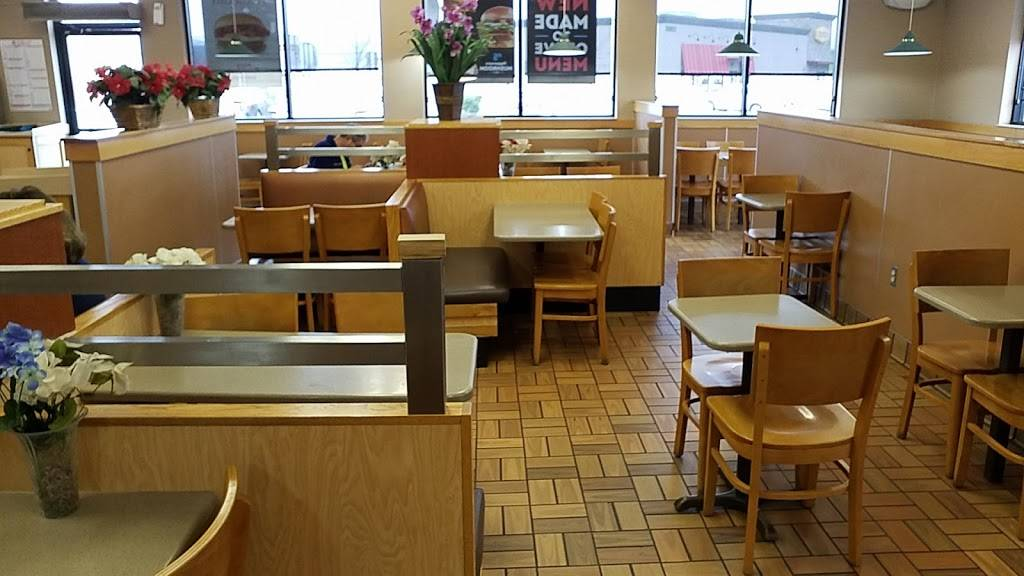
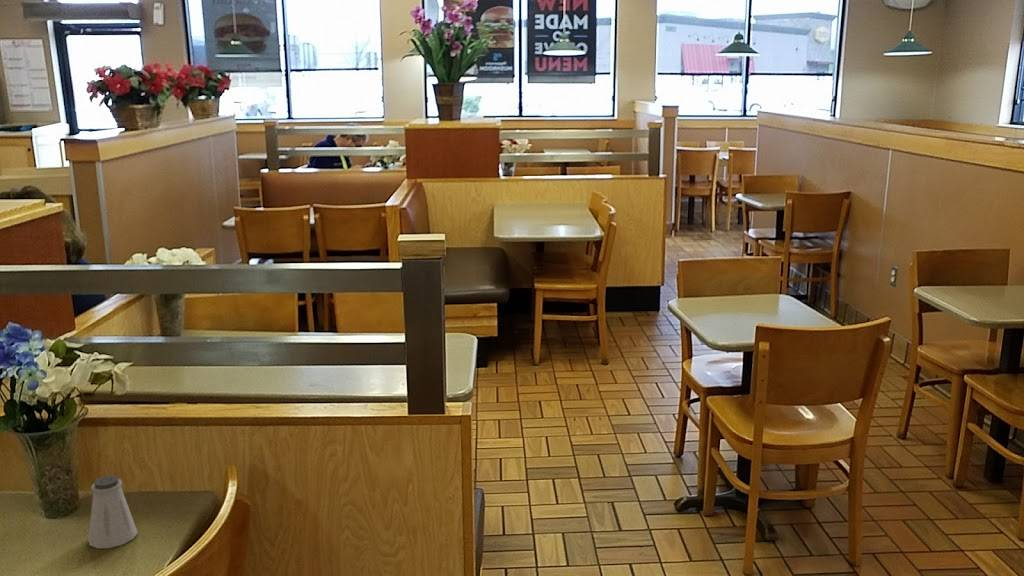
+ saltshaker [87,475,139,550]
